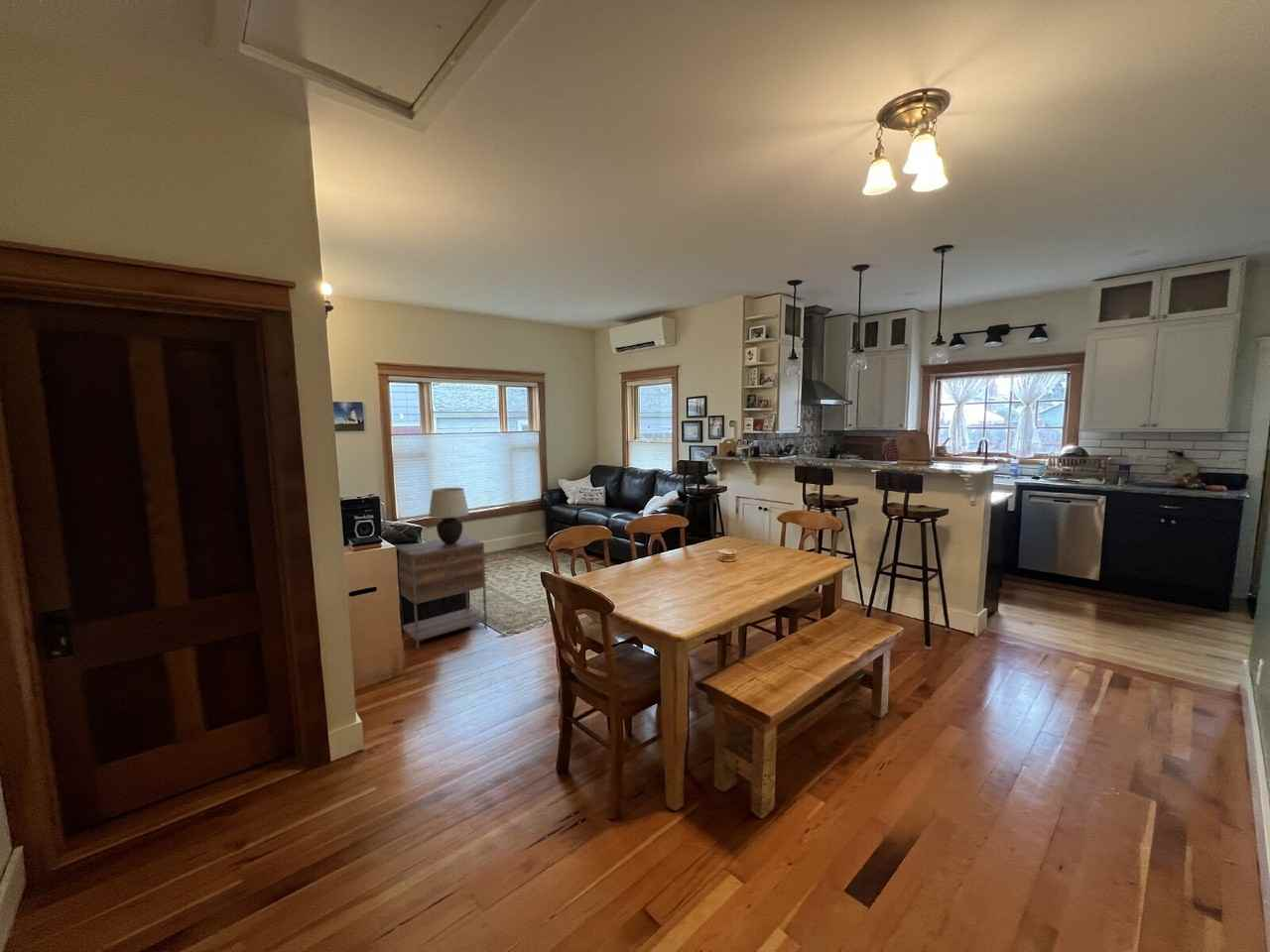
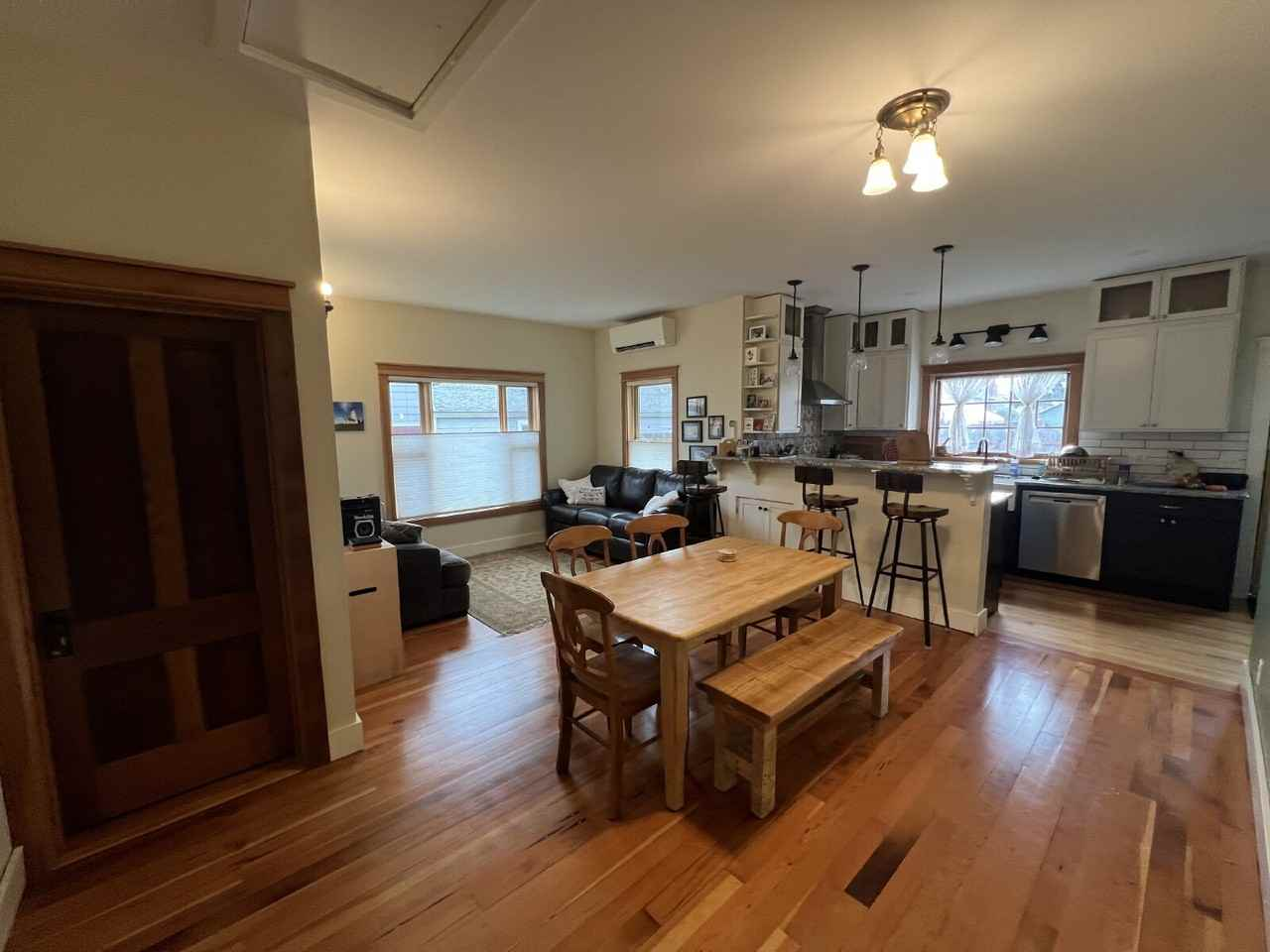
- table lamp [428,487,470,543]
- nightstand [396,535,488,650]
